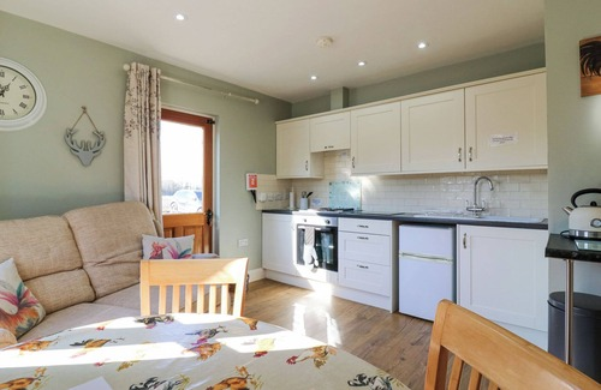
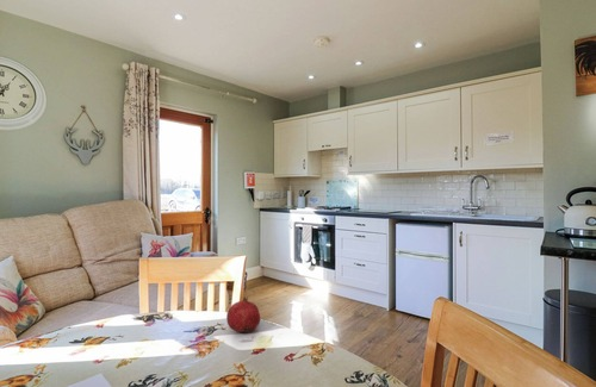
+ fruit [225,297,261,333]
